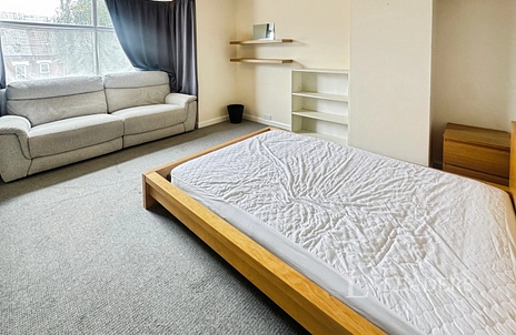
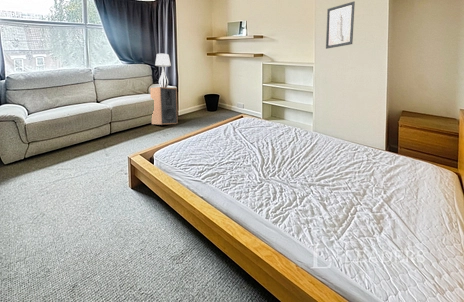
+ table lamp [154,53,172,88]
+ wall art [325,1,356,50]
+ speaker [149,86,179,125]
